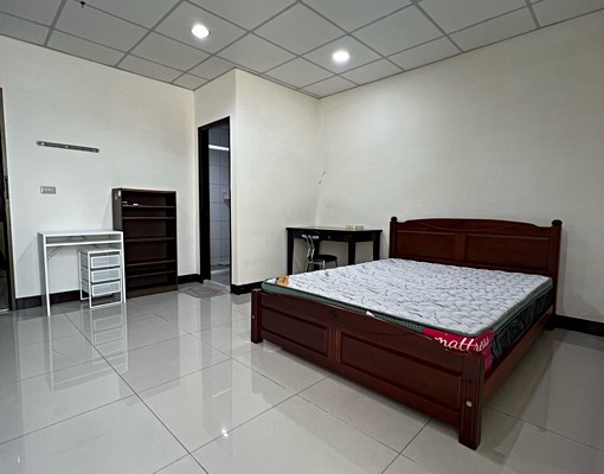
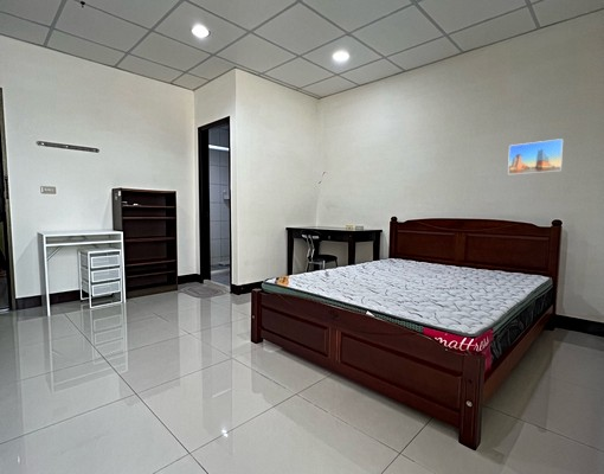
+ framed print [507,137,565,175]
